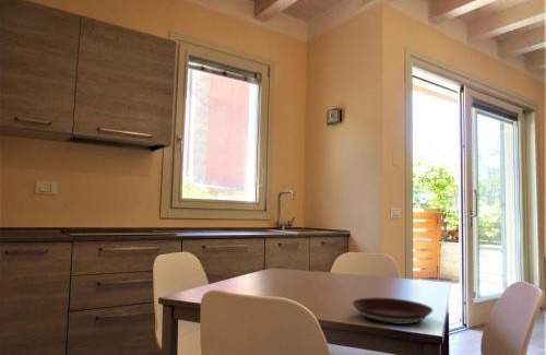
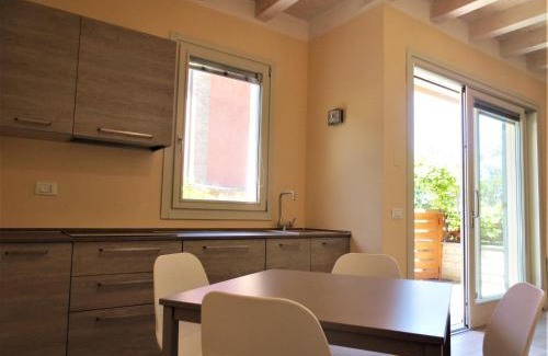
- plate [351,297,435,326]
